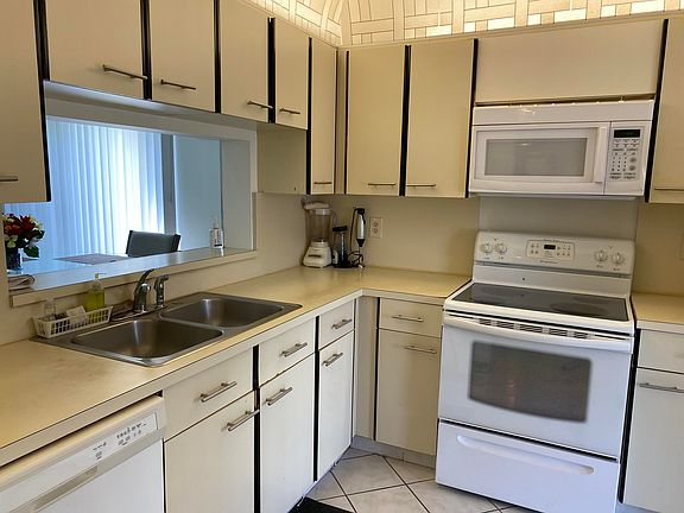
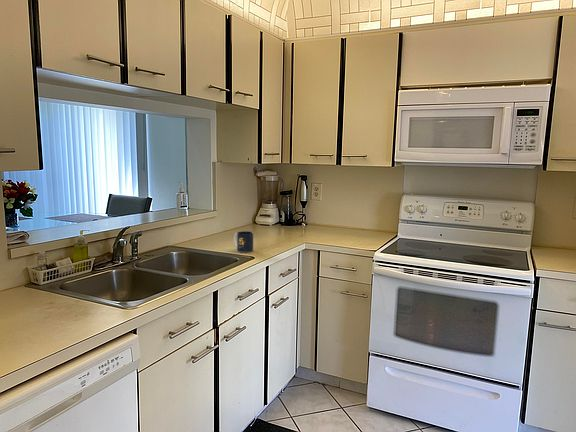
+ mug [233,230,254,253]
